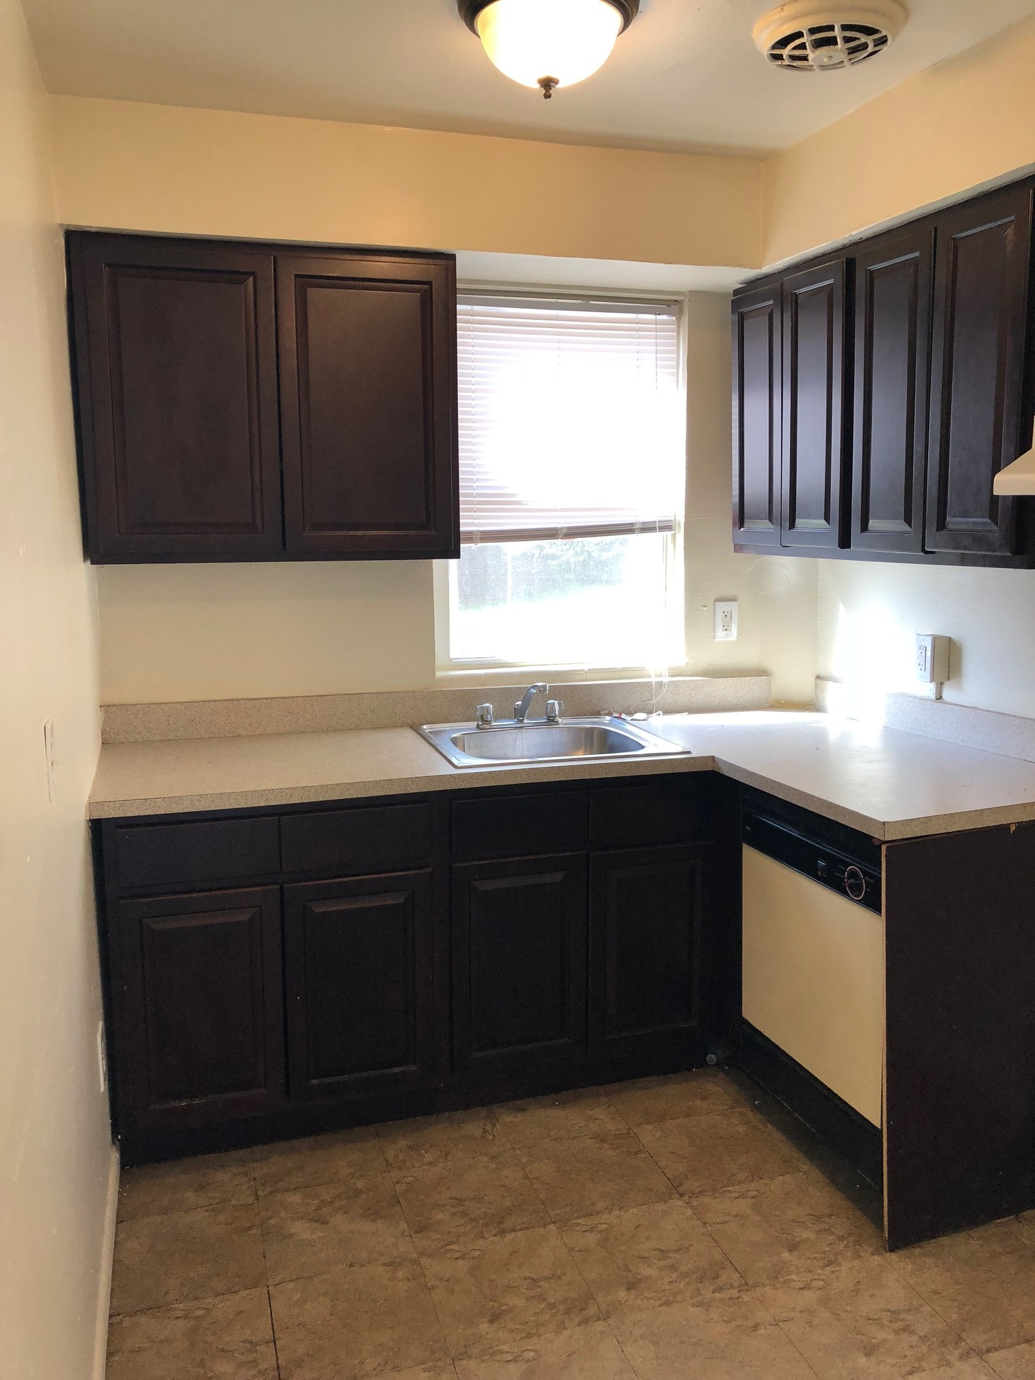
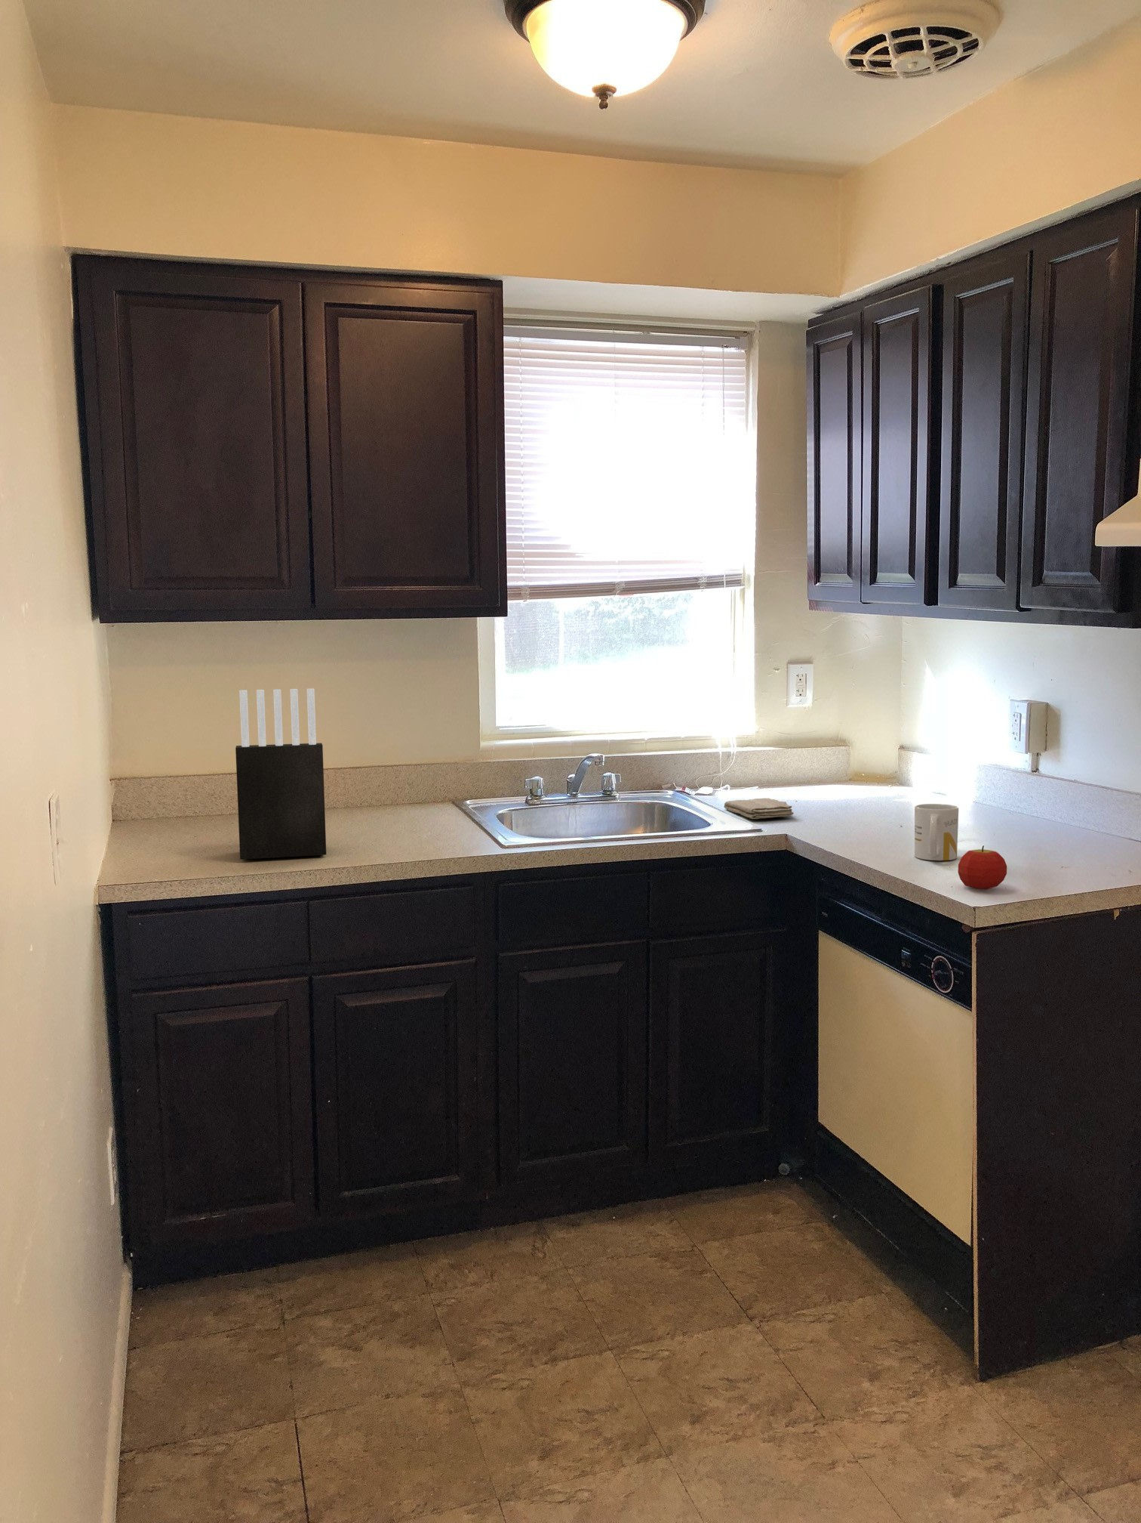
+ fruit [958,844,1008,890]
+ washcloth [723,797,795,820]
+ knife block [235,688,327,860]
+ mug [913,803,959,861]
